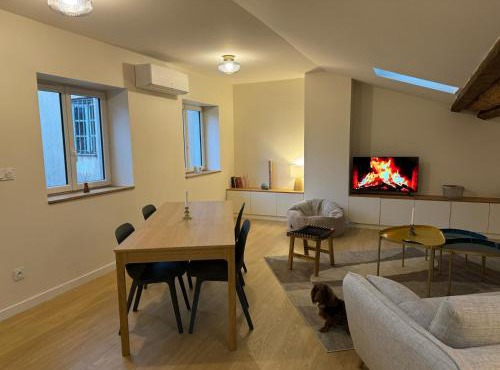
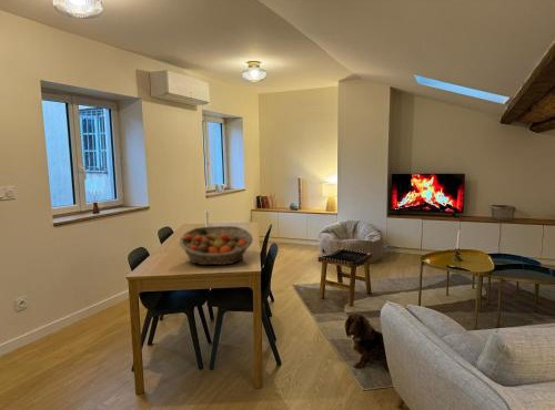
+ fruit basket [179,225,254,266]
